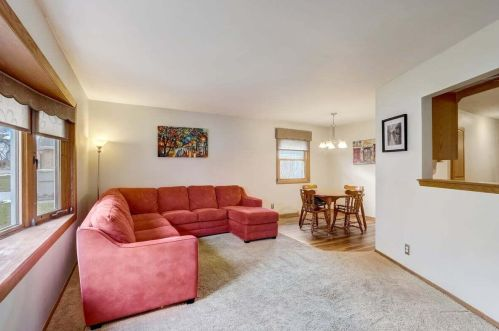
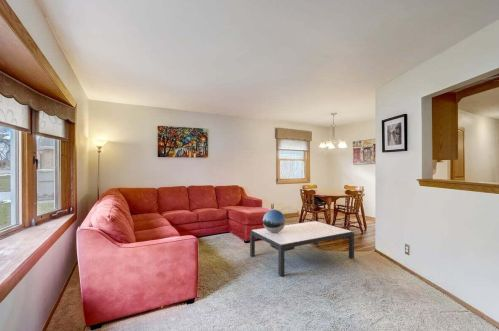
+ decorative sphere [262,209,286,233]
+ coffee table [249,220,355,278]
